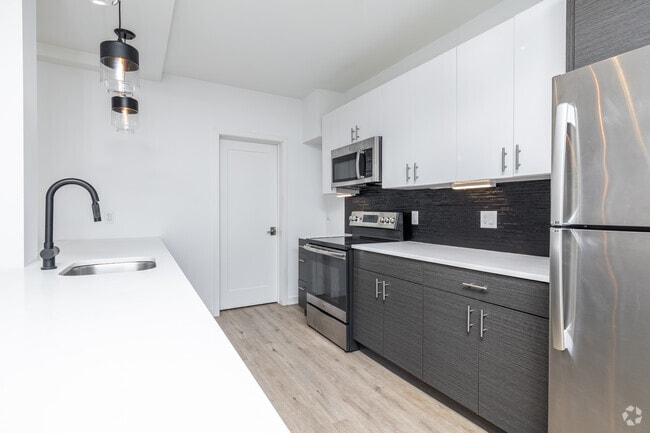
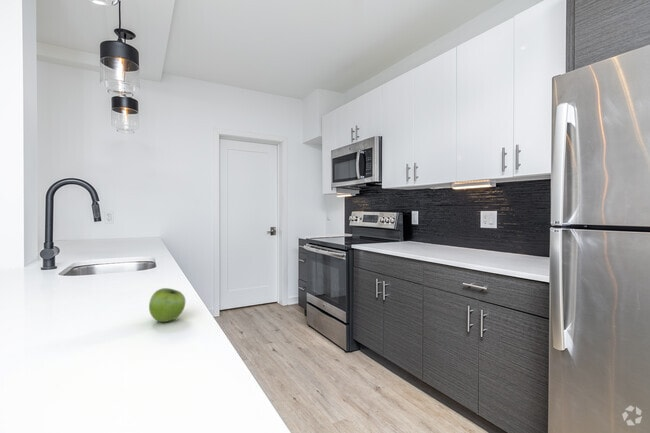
+ fruit [148,287,186,323]
